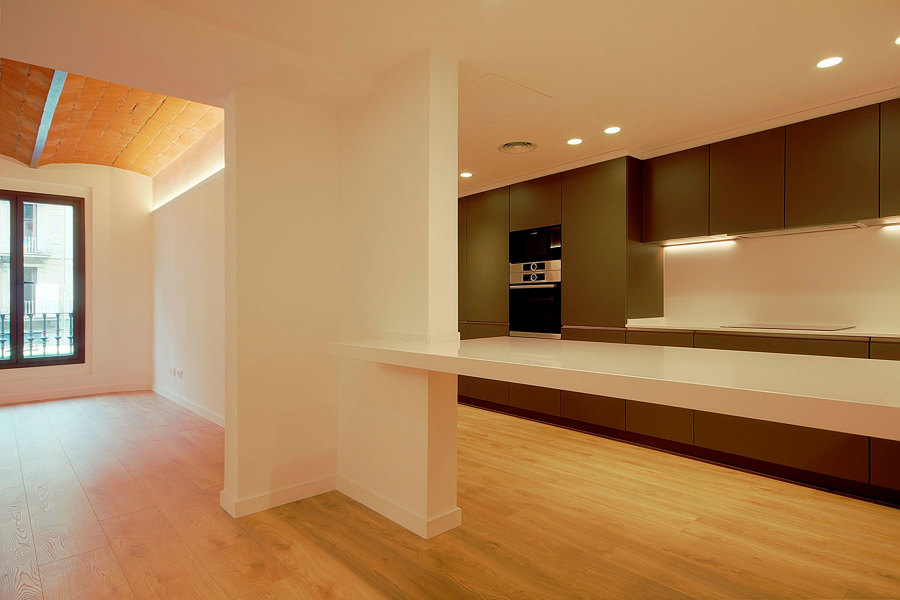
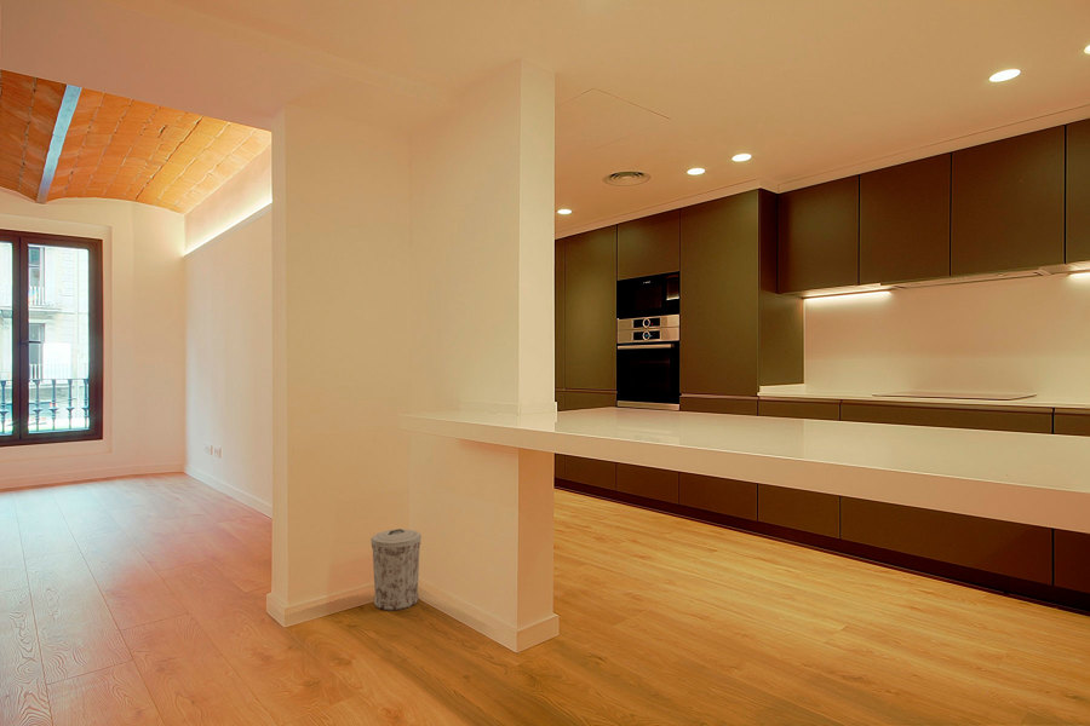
+ trash can [369,528,423,611]
